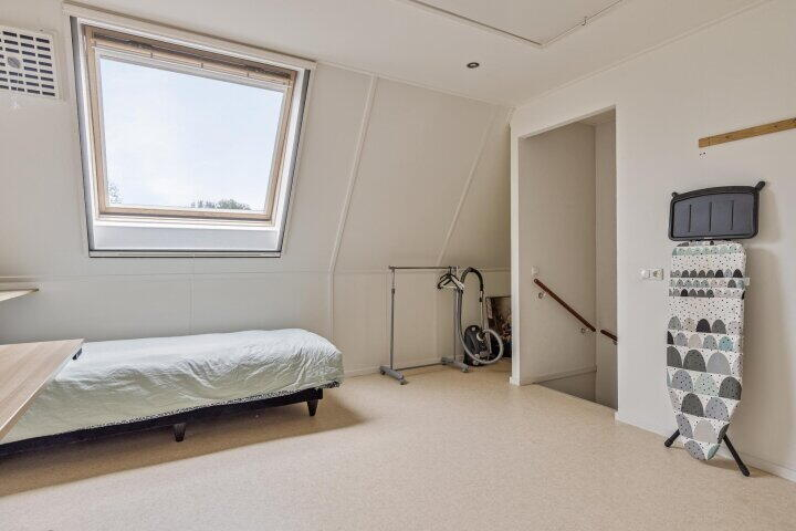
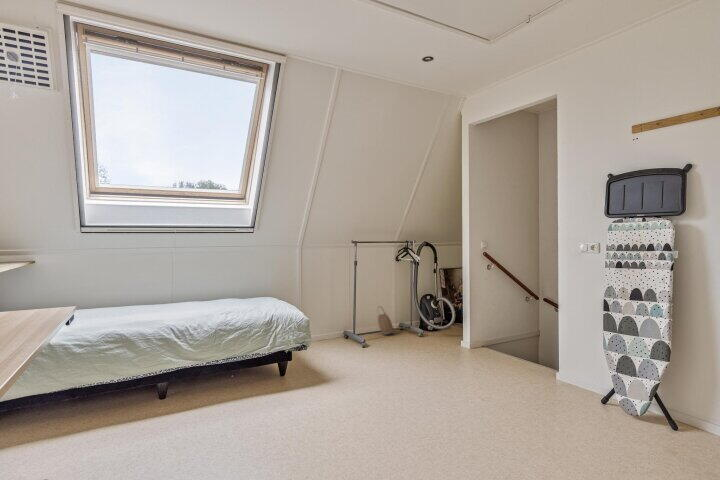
+ basket [376,305,395,336]
